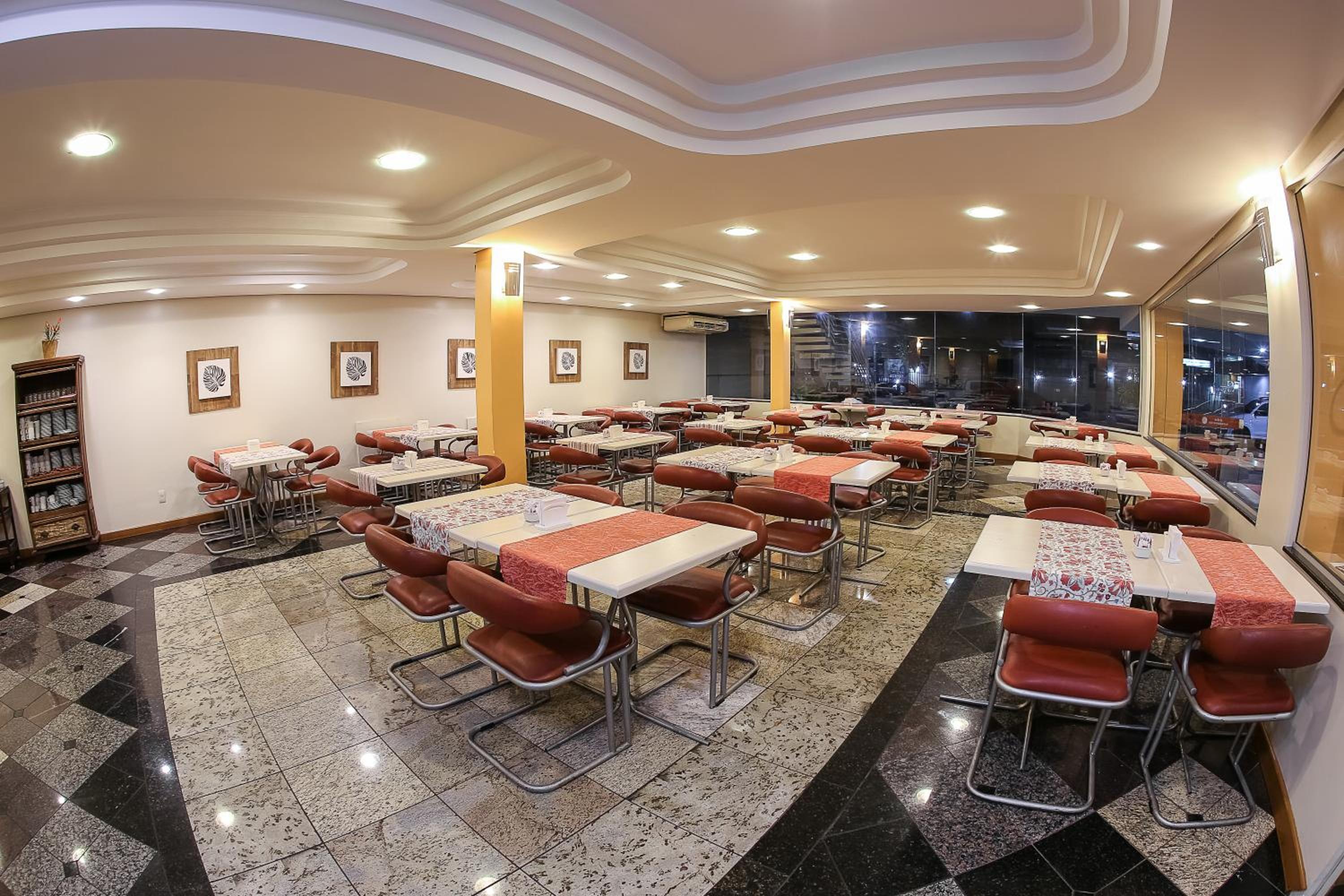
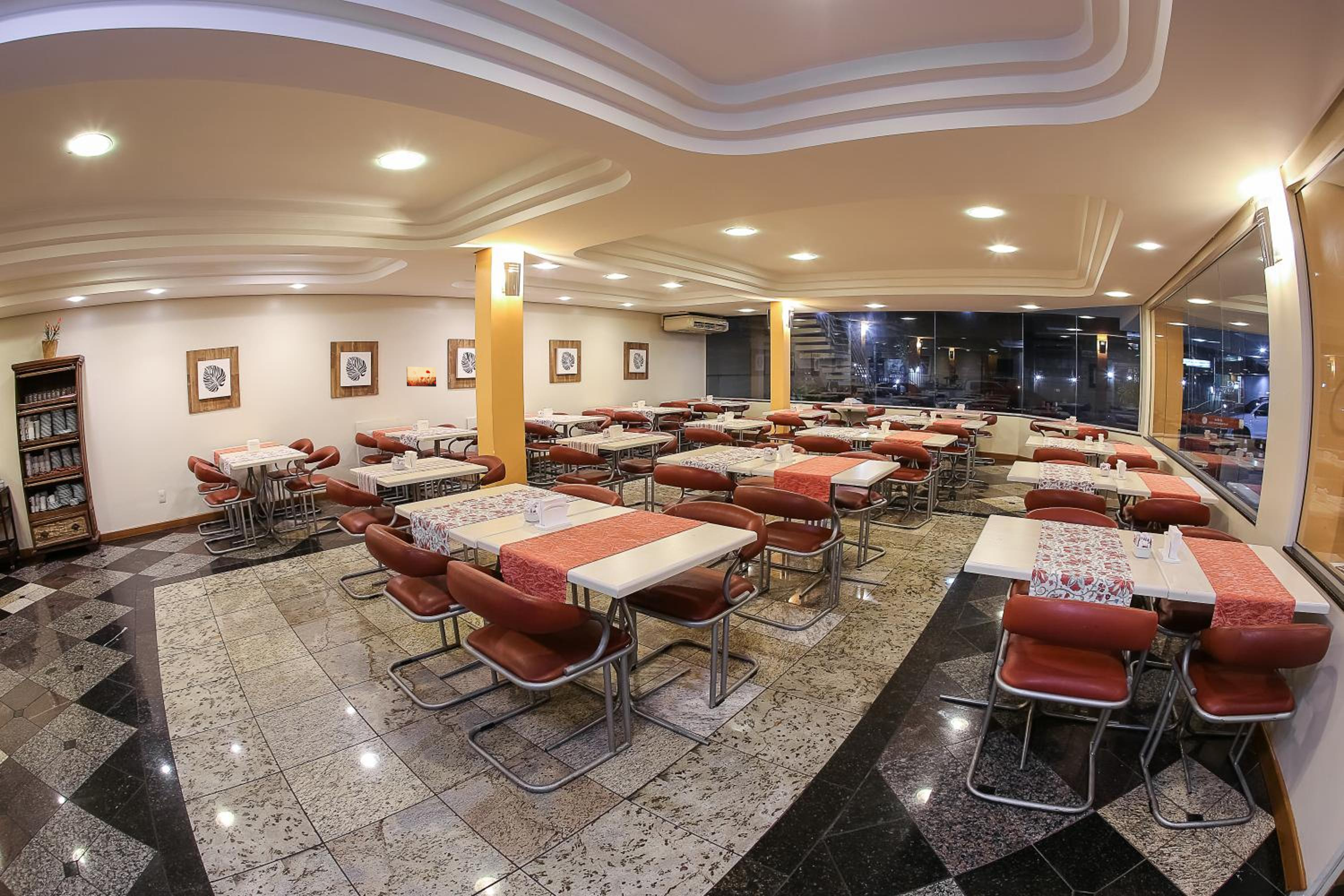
+ wall art [406,366,437,387]
